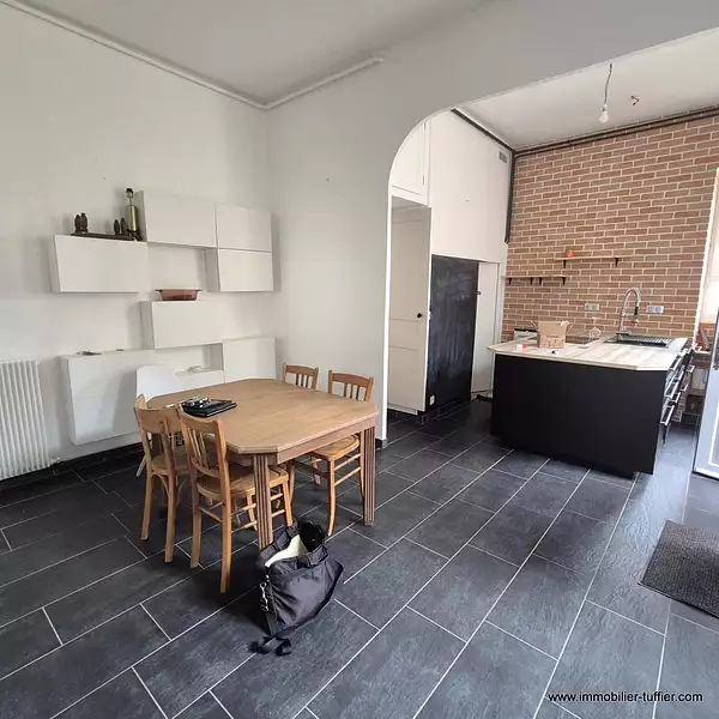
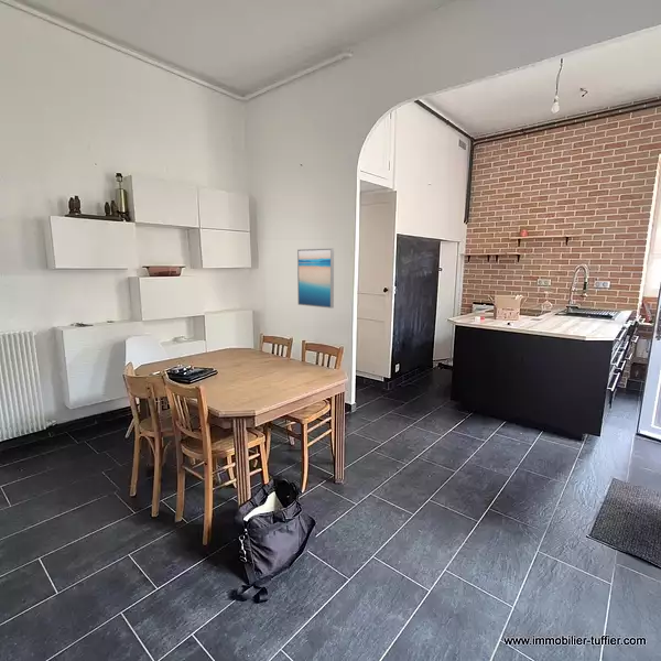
+ wall art [296,248,335,310]
